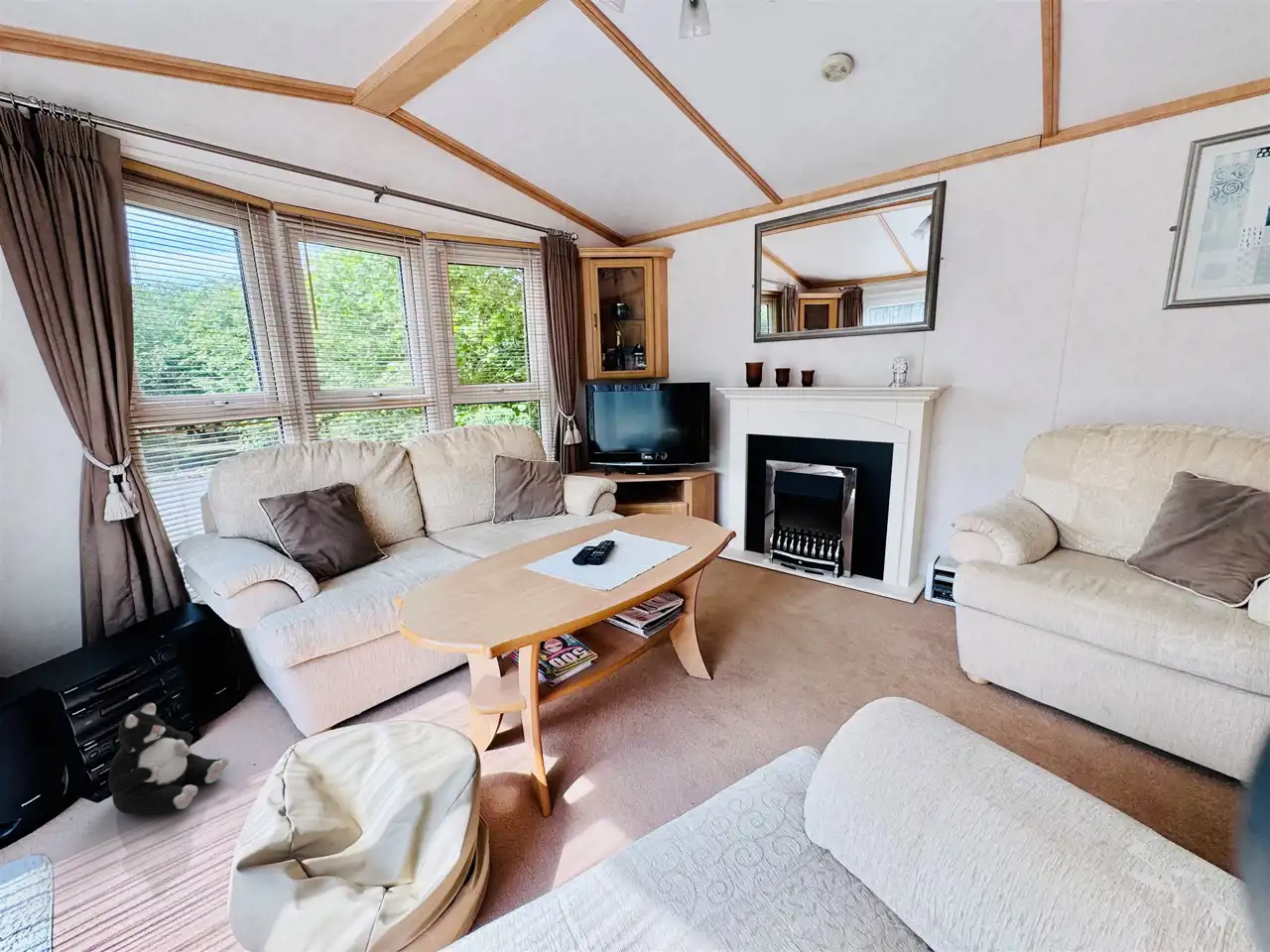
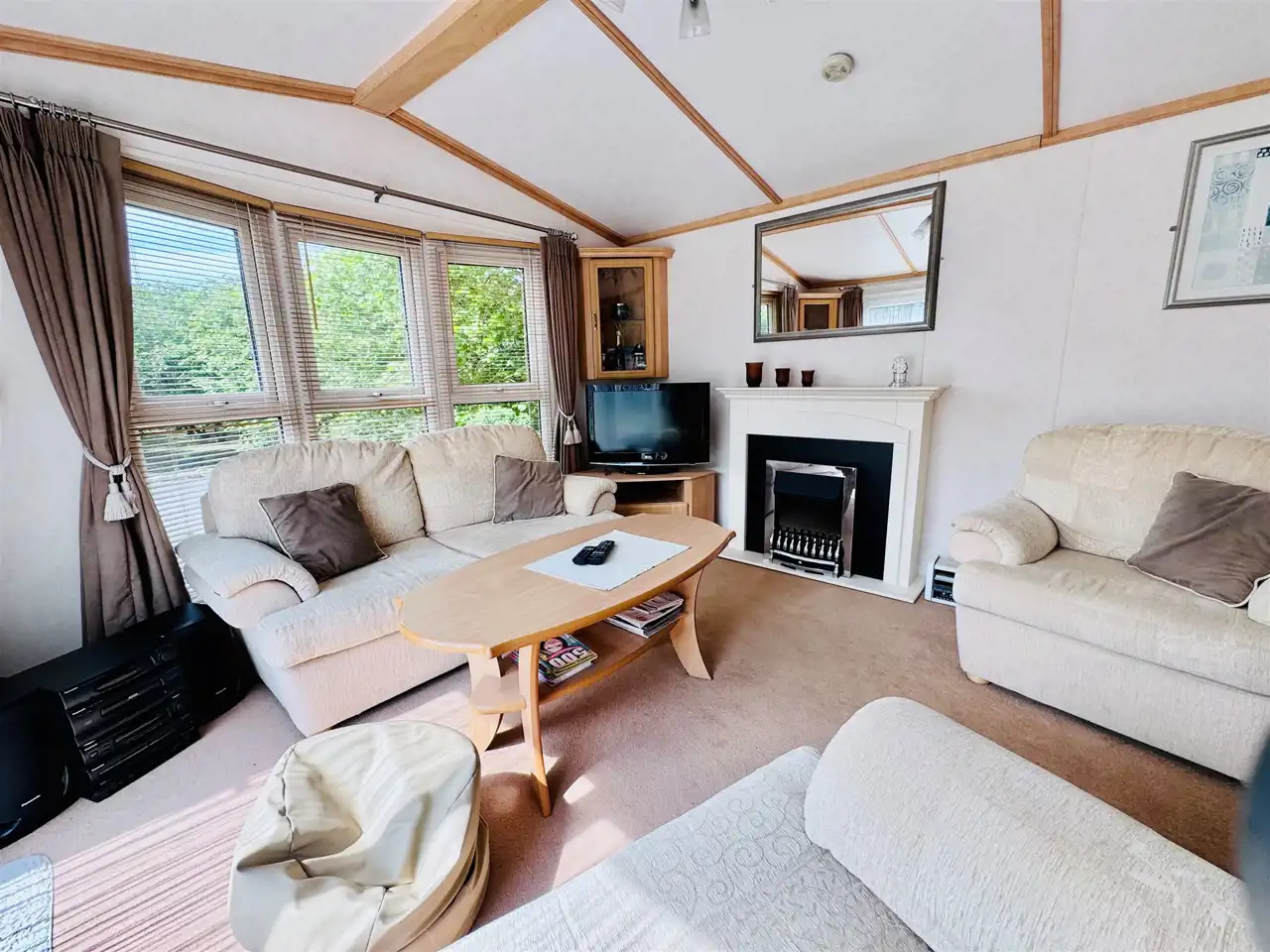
- plush toy [108,701,229,815]
